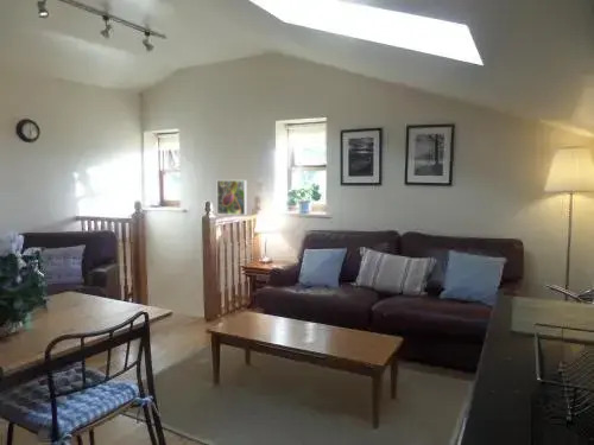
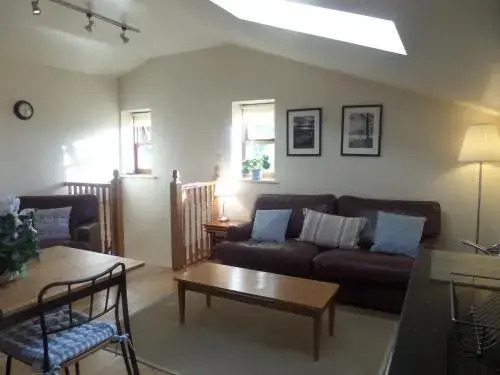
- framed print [216,179,248,216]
